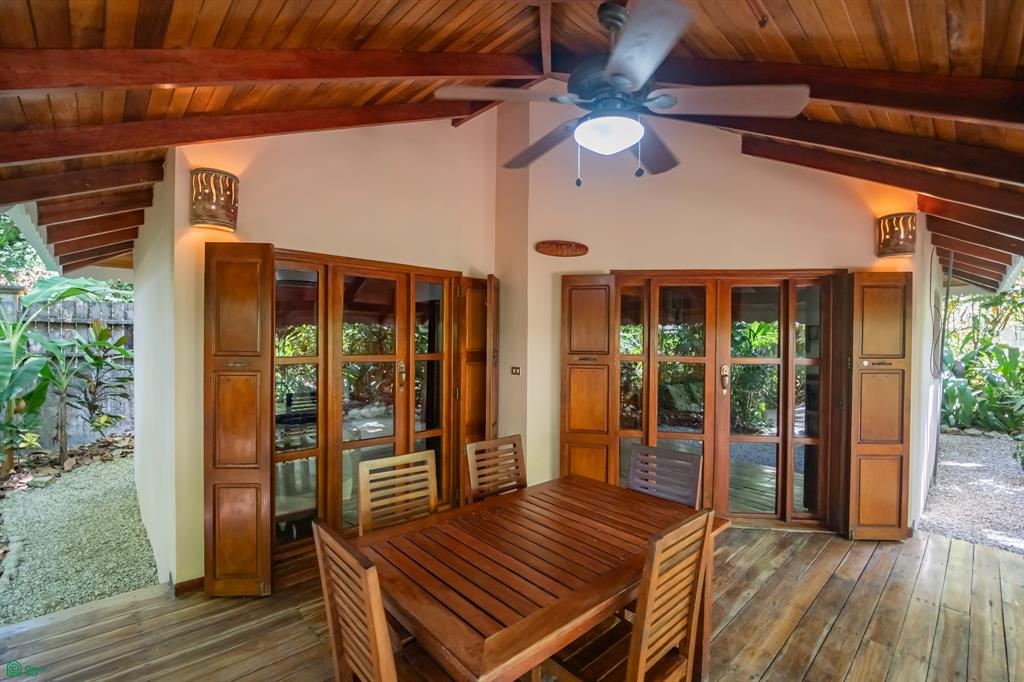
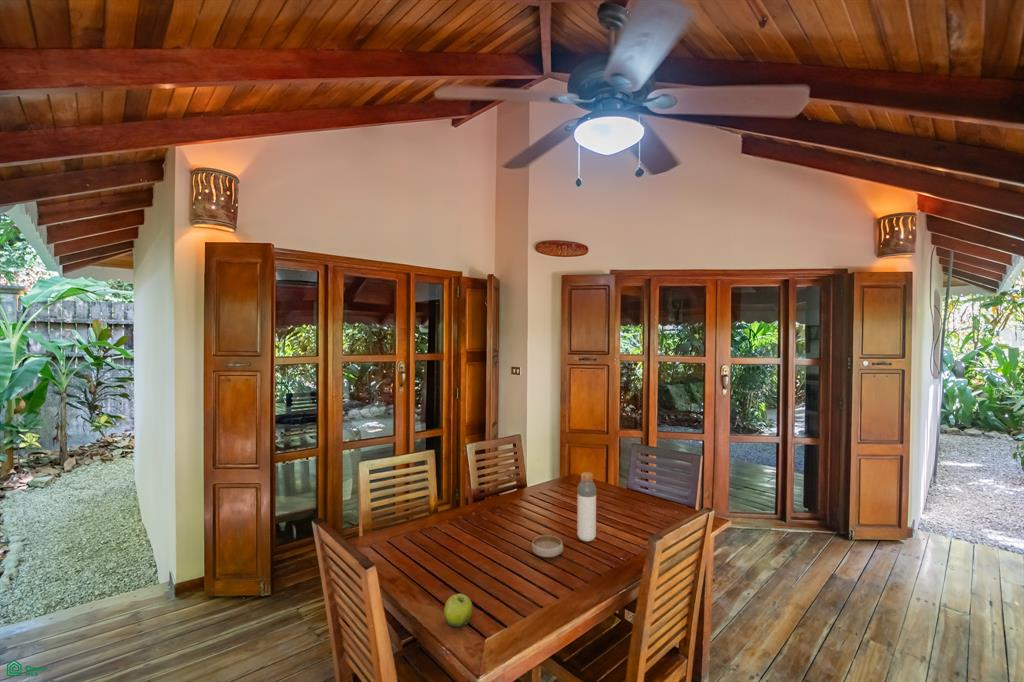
+ fruit [443,593,474,628]
+ bottle [576,471,597,542]
+ bowl [531,534,564,558]
